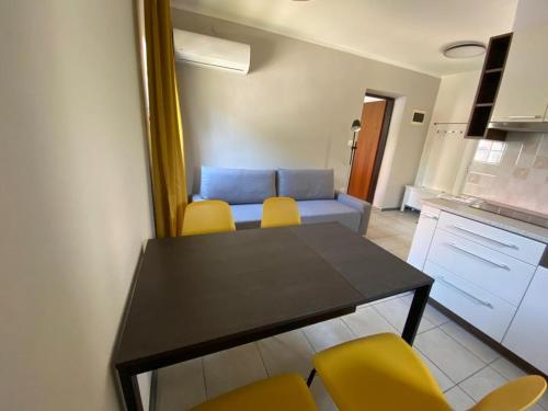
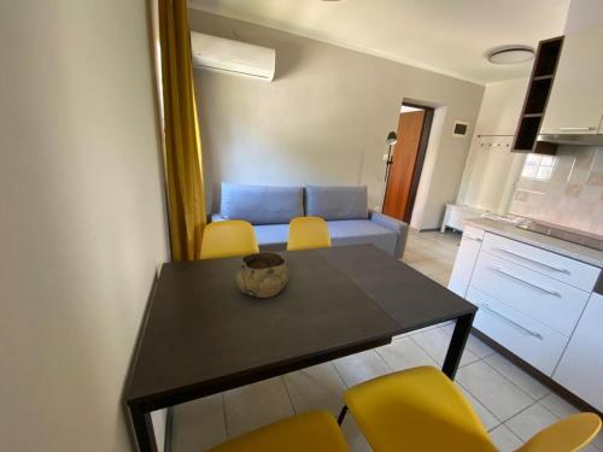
+ decorative bowl [234,251,291,299]
